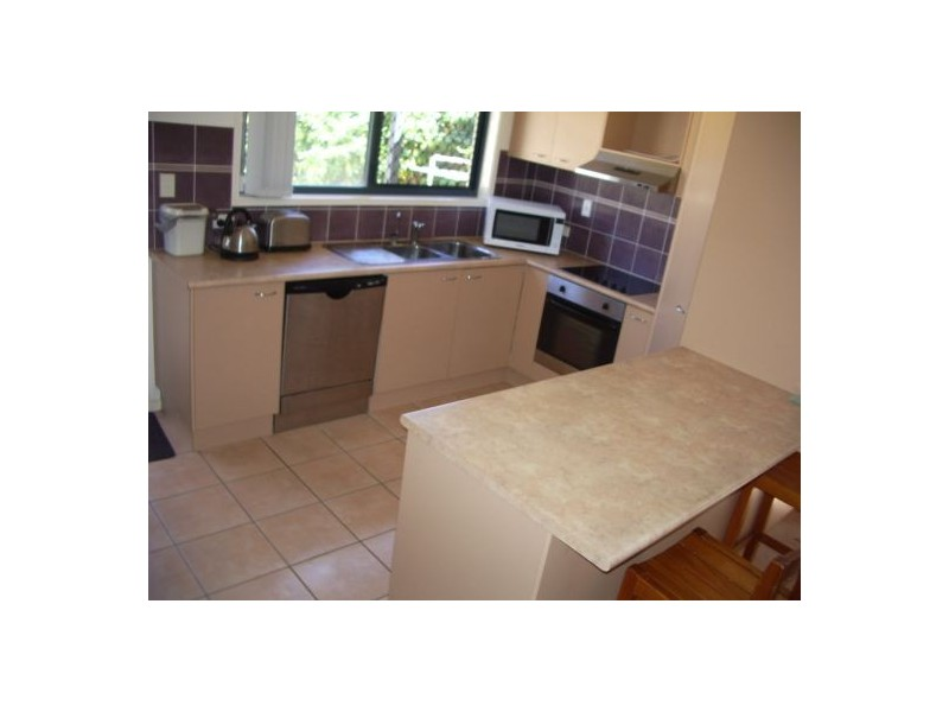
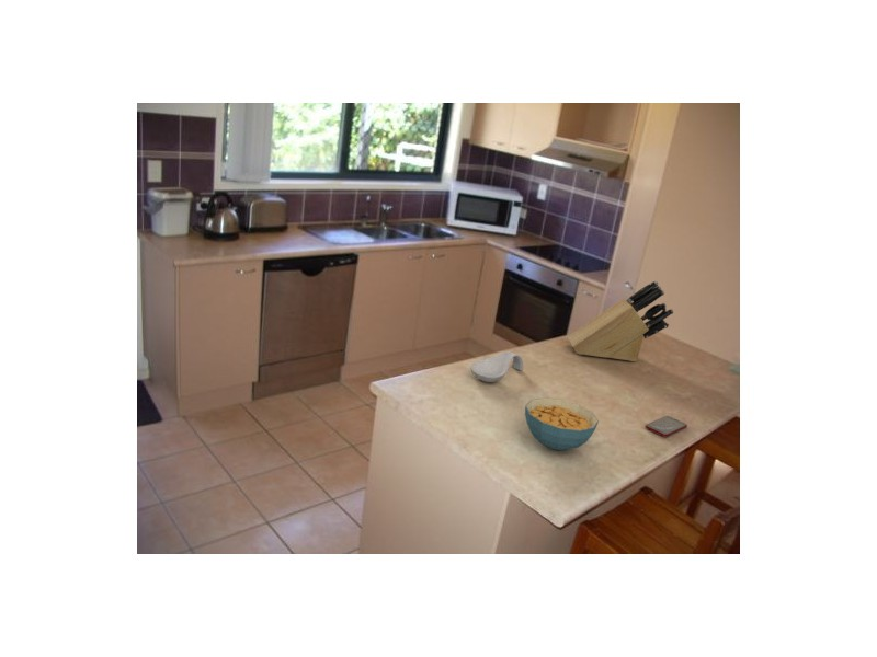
+ cereal bowl [524,396,600,451]
+ smartphone [645,415,688,438]
+ spoon rest [469,350,524,383]
+ knife block [566,280,674,362]
